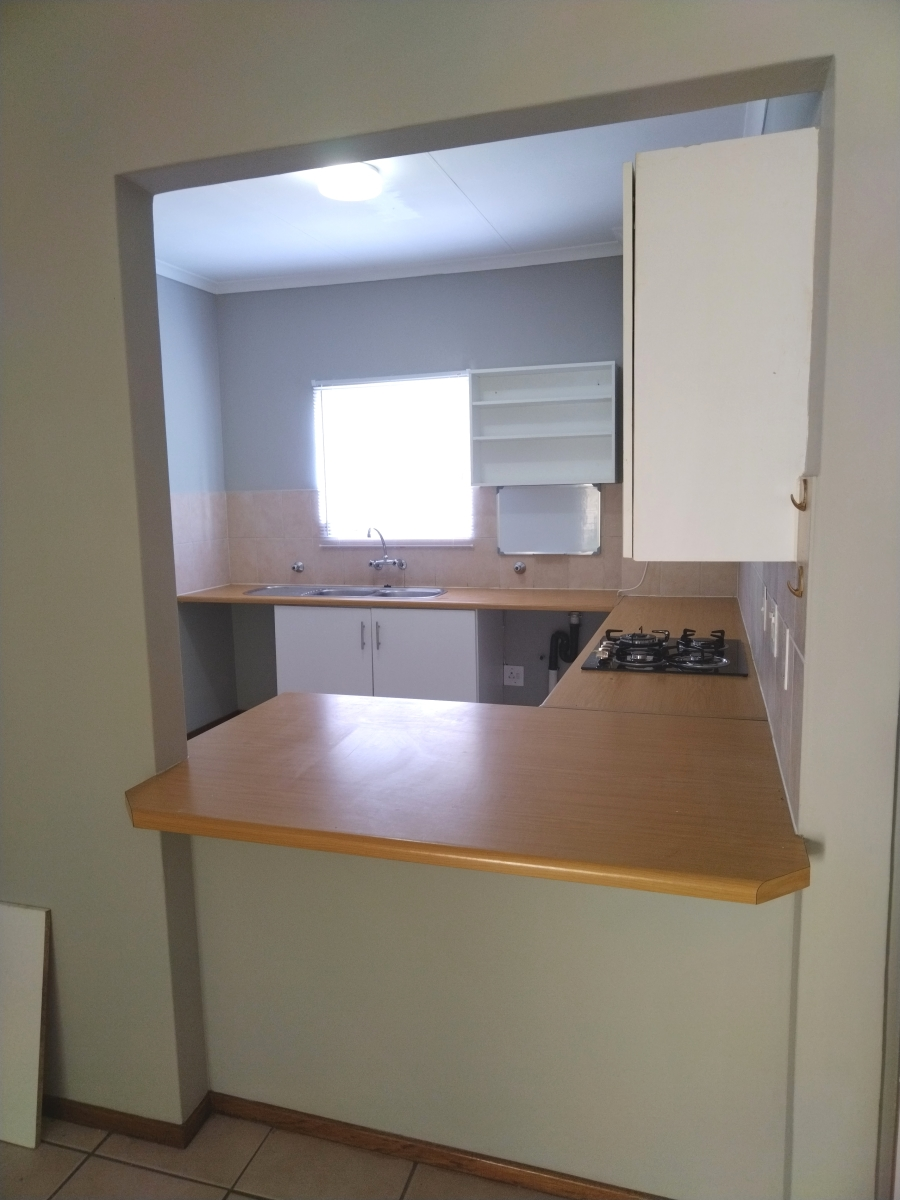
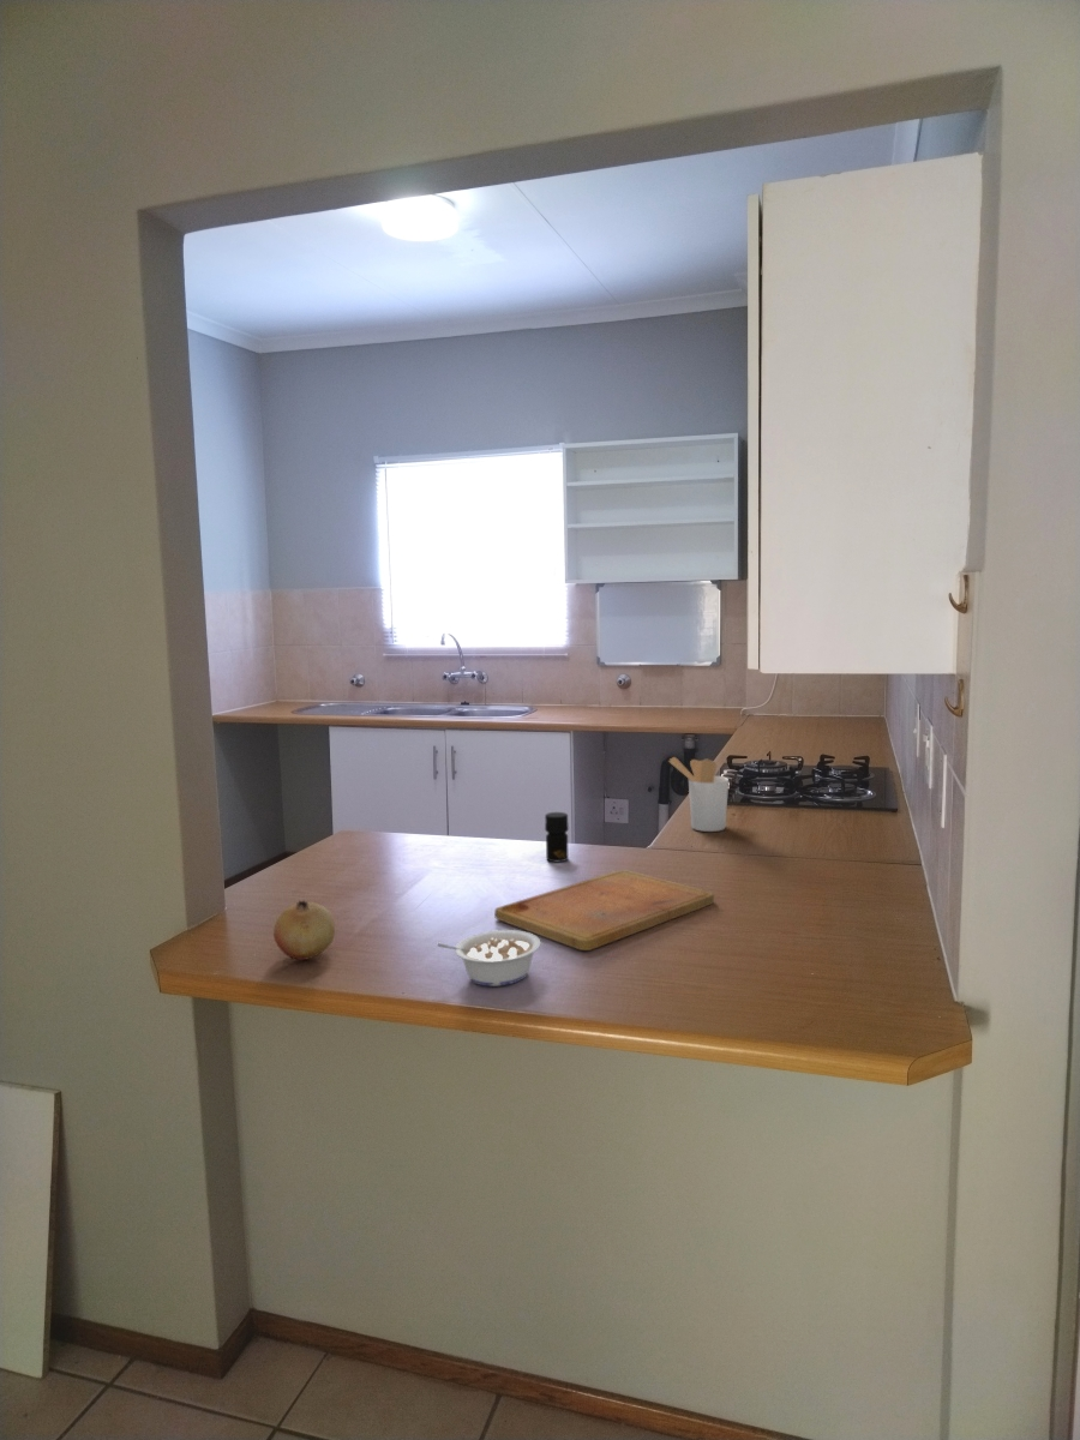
+ legume [436,929,541,988]
+ utensil holder [667,756,730,833]
+ fruit [272,899,336,961]
+ cutting board [493,869,715,952]
+ jar [544,811,570,863]
